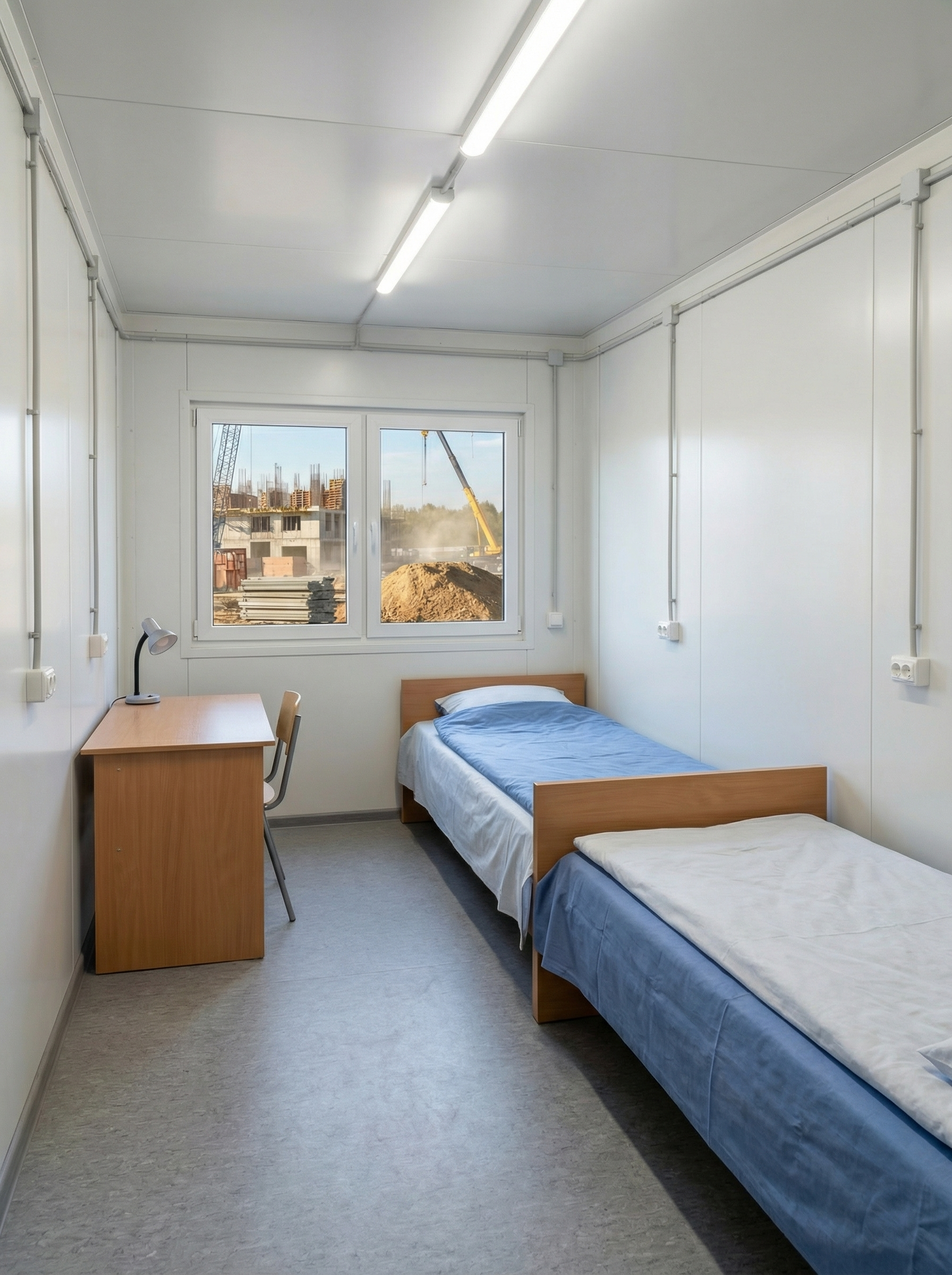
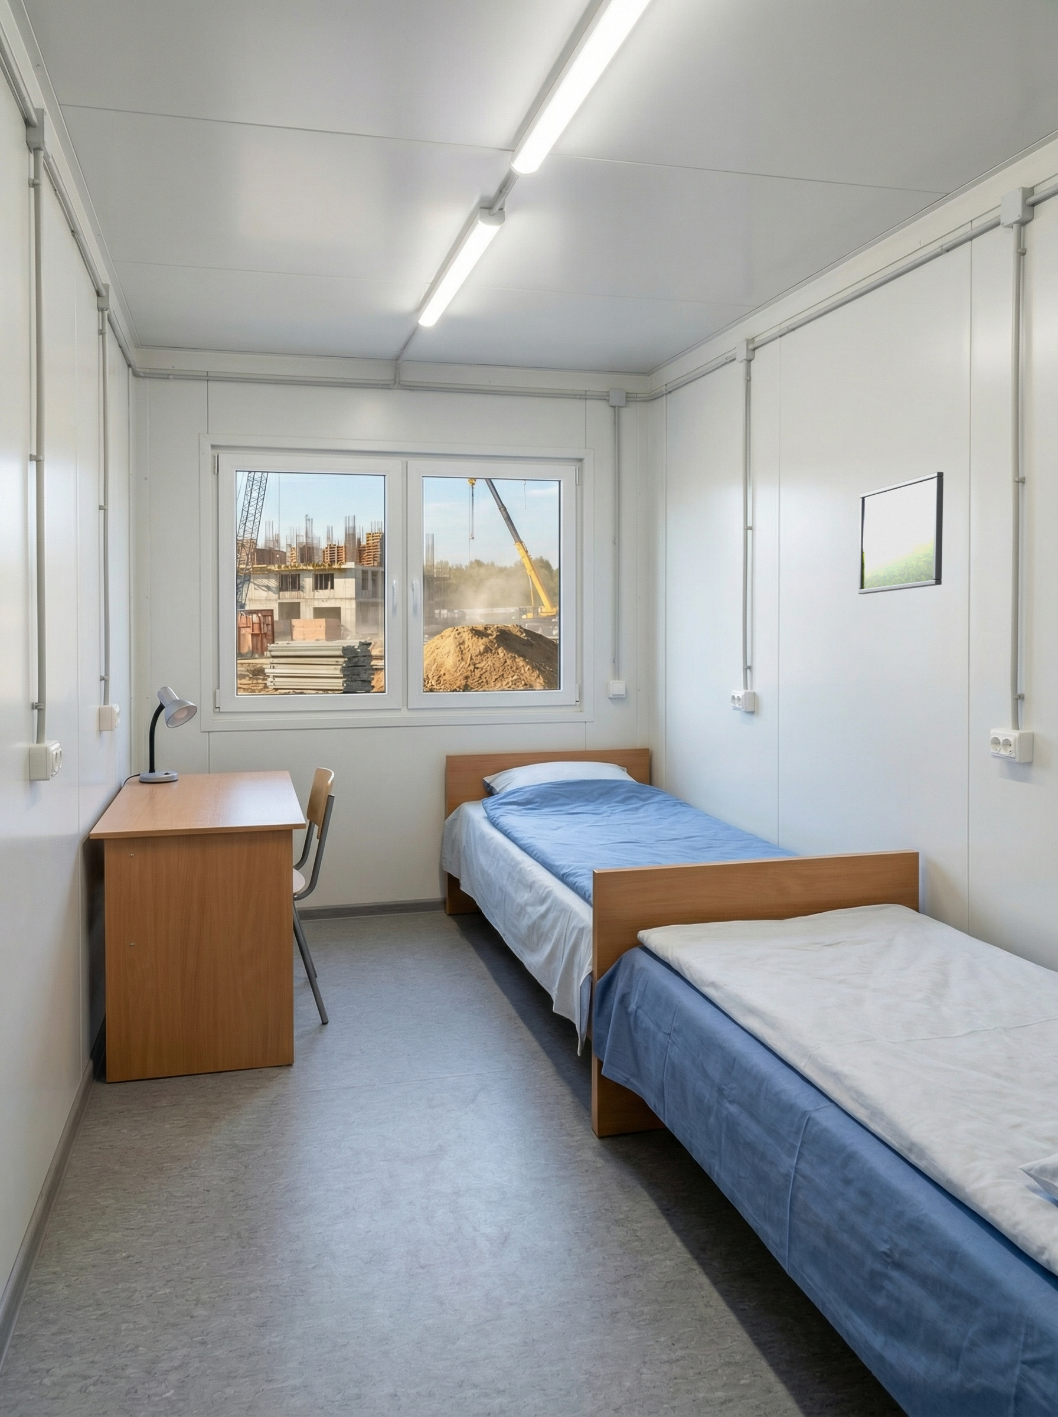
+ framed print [858,471,944,595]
